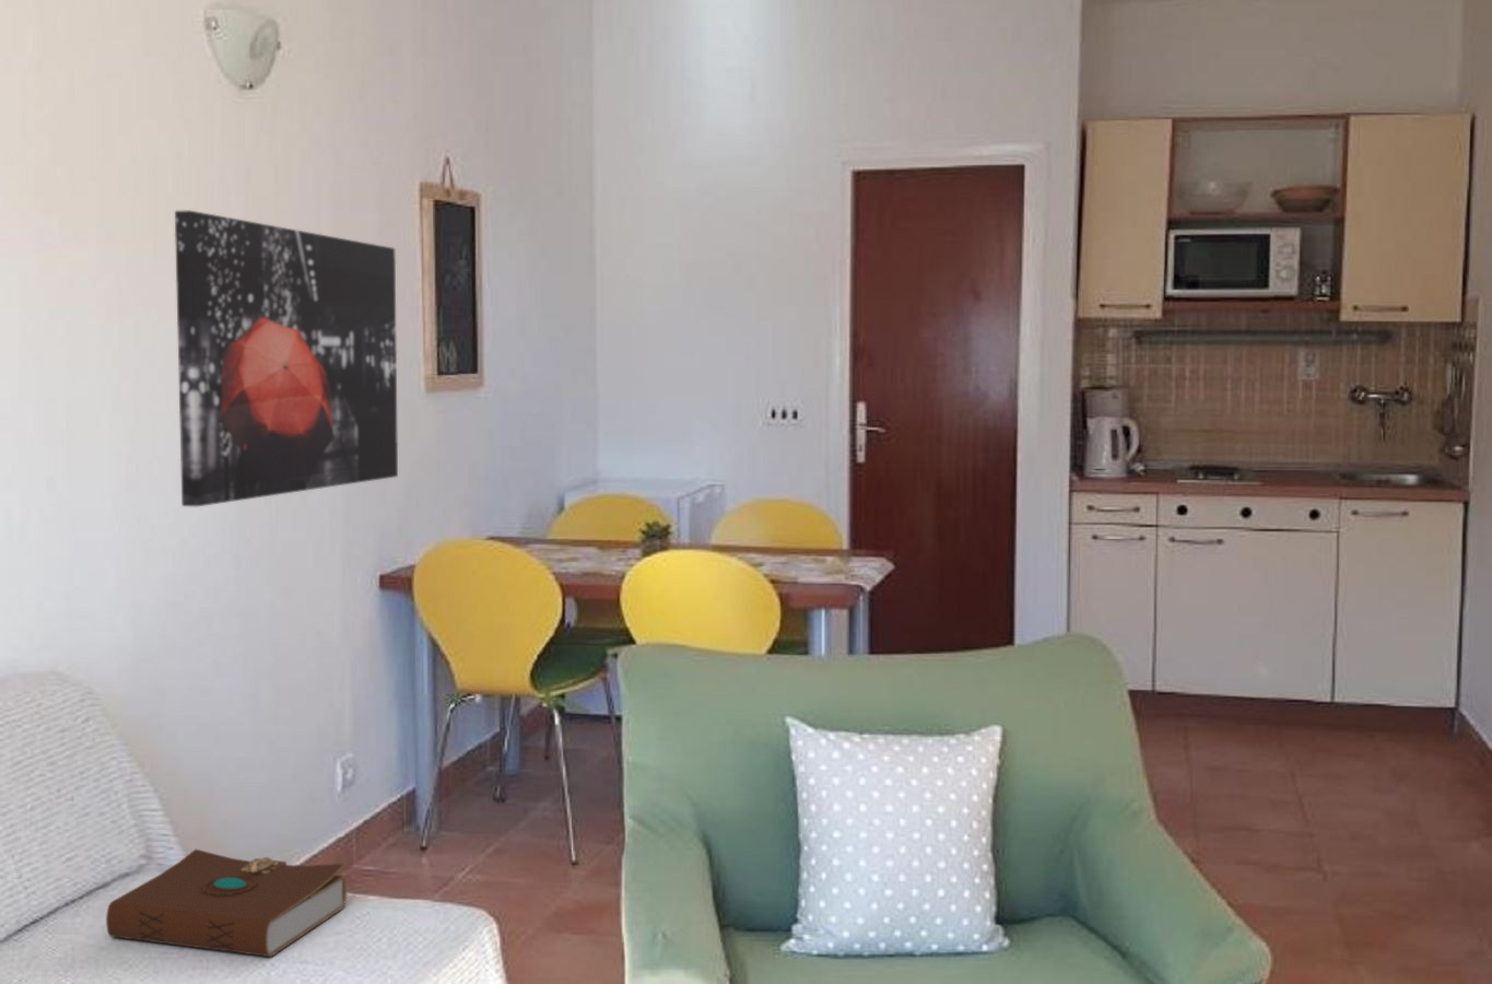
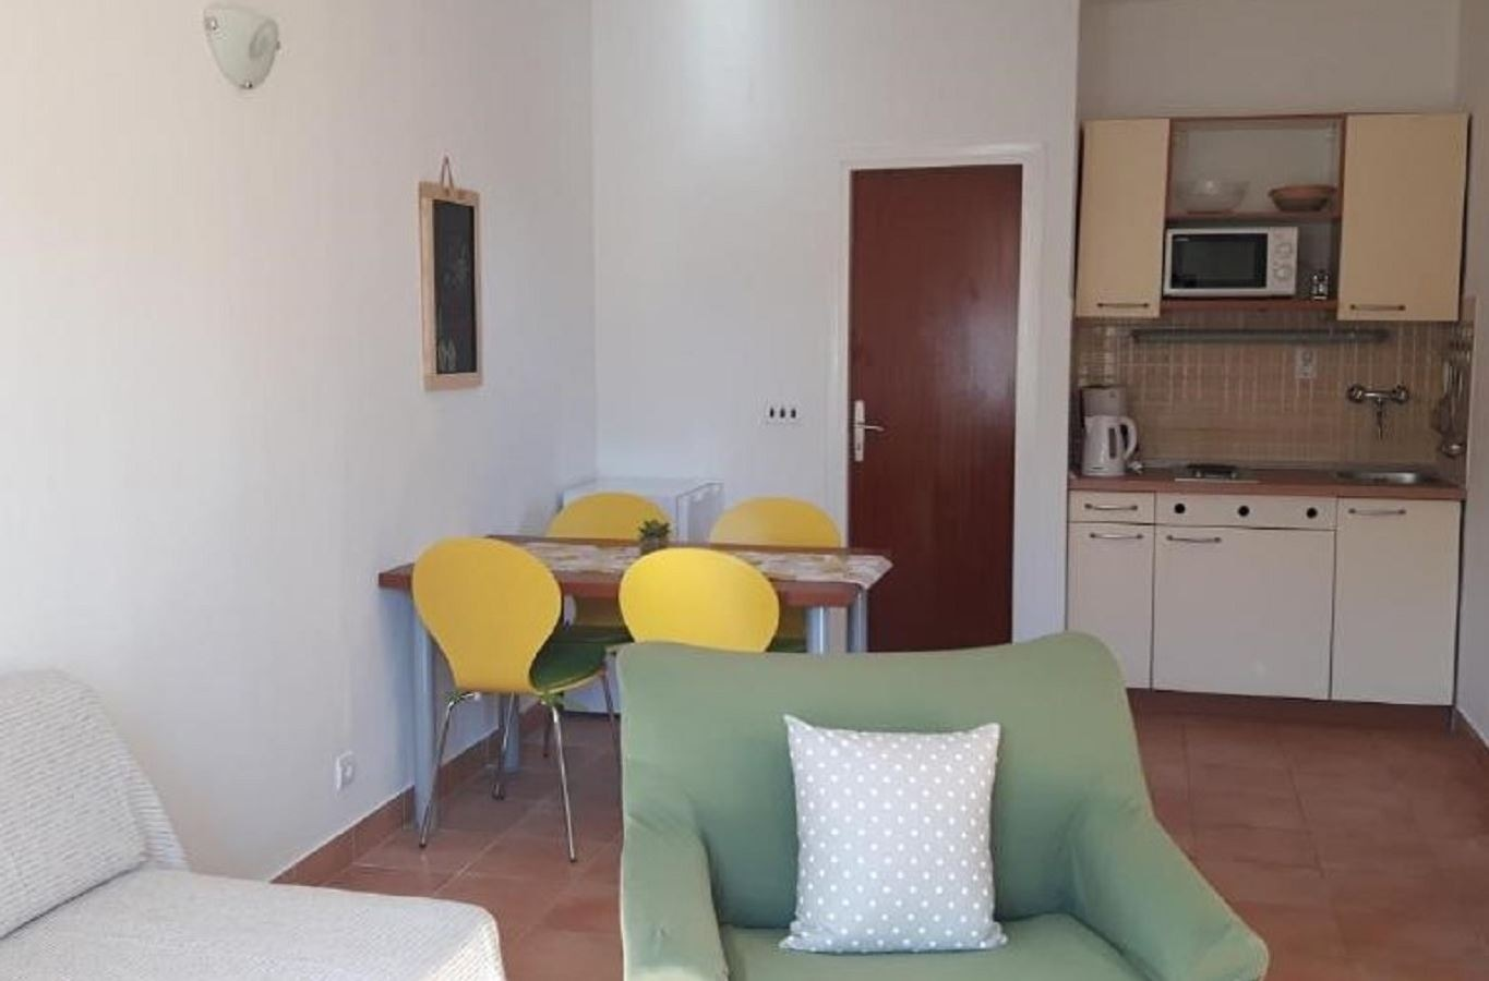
- book [105,849,348,958]
- wall art [173,209,399,507]
